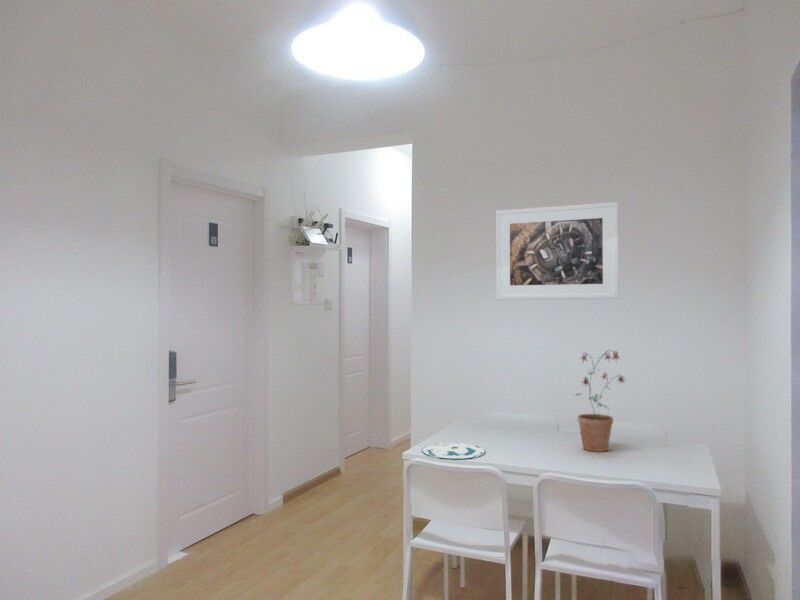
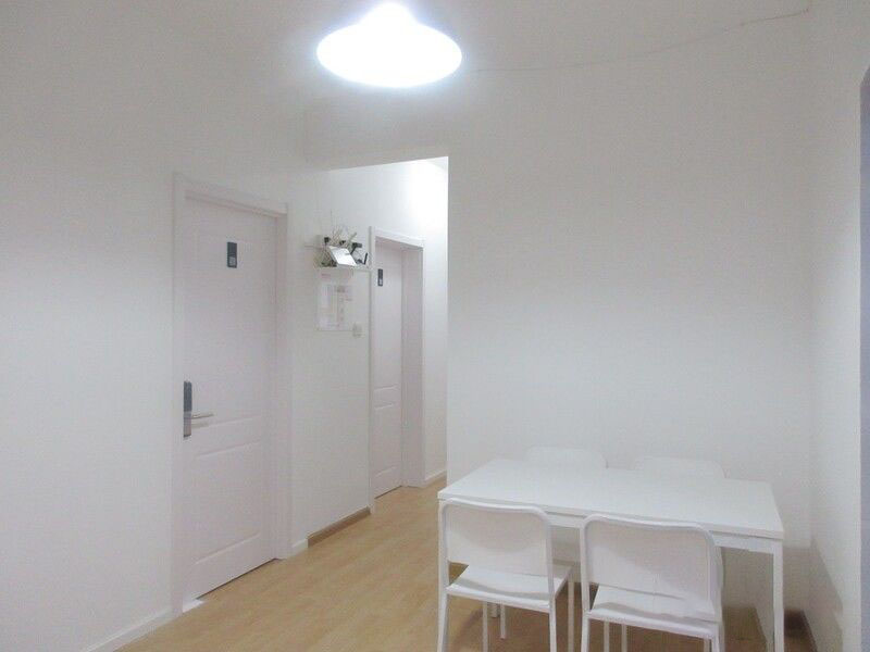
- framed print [495,201,620,301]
- plate [421,442,486,460]
- potted plant [572,349,626,453]
